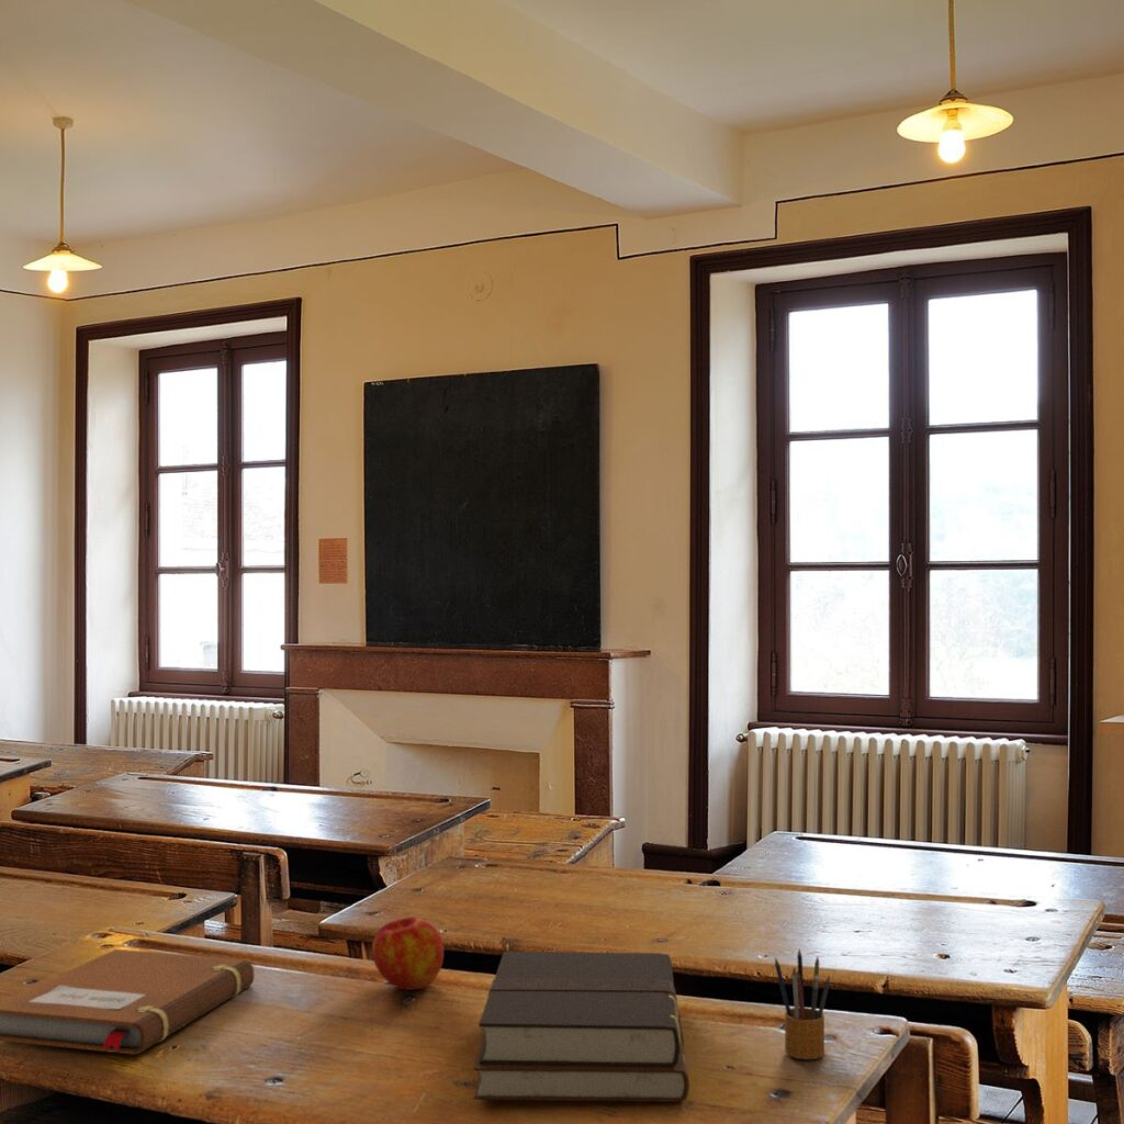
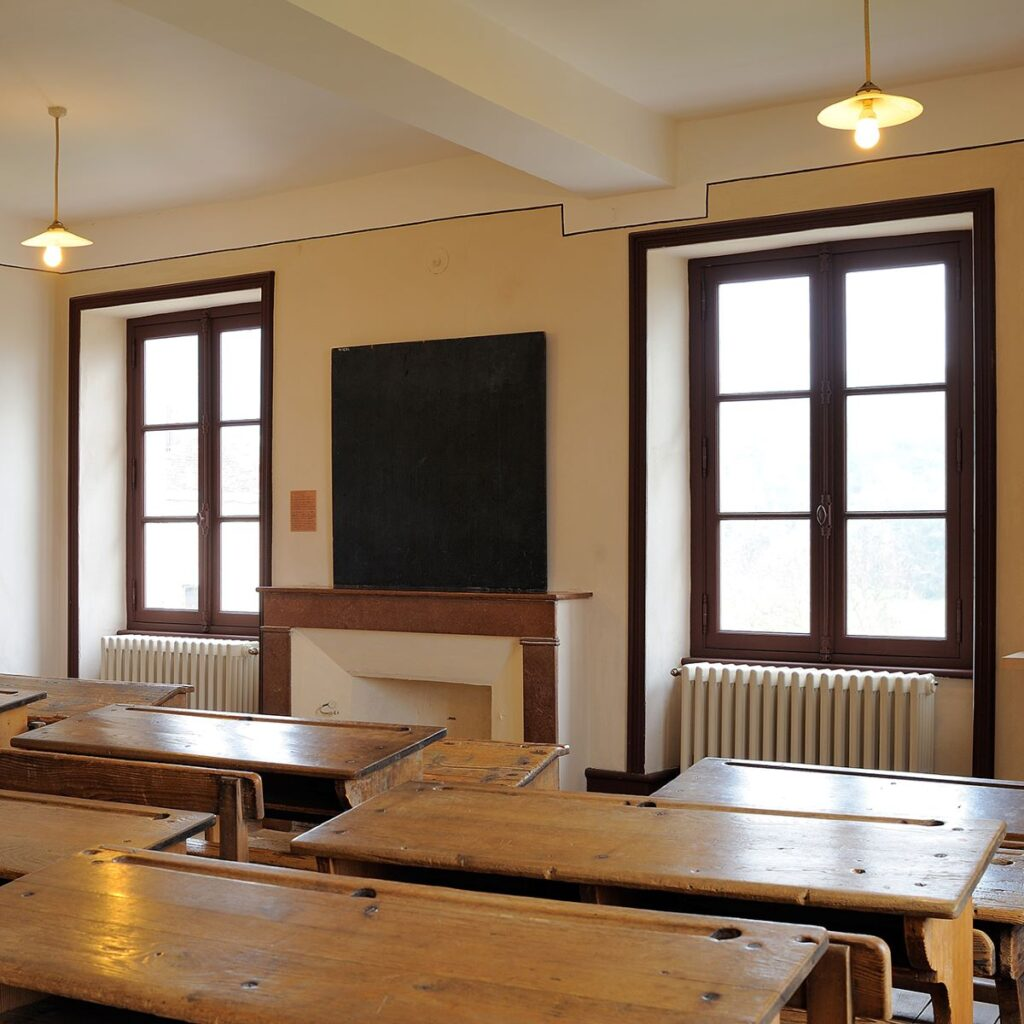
- pencil box [774,948,831,1060]
- bible [472,951,690,1103]
- apple [371,915,445,991]
- notebook [0,948,256,1056]
